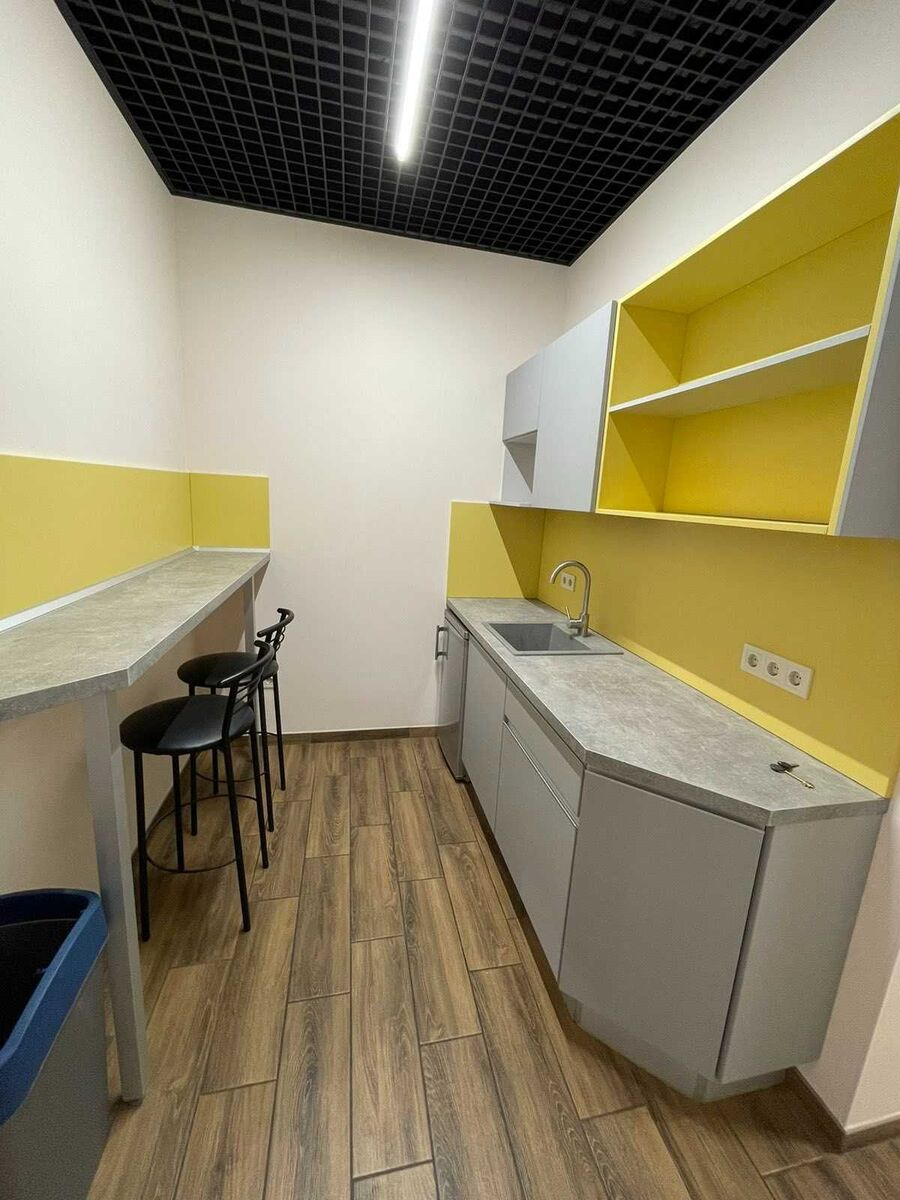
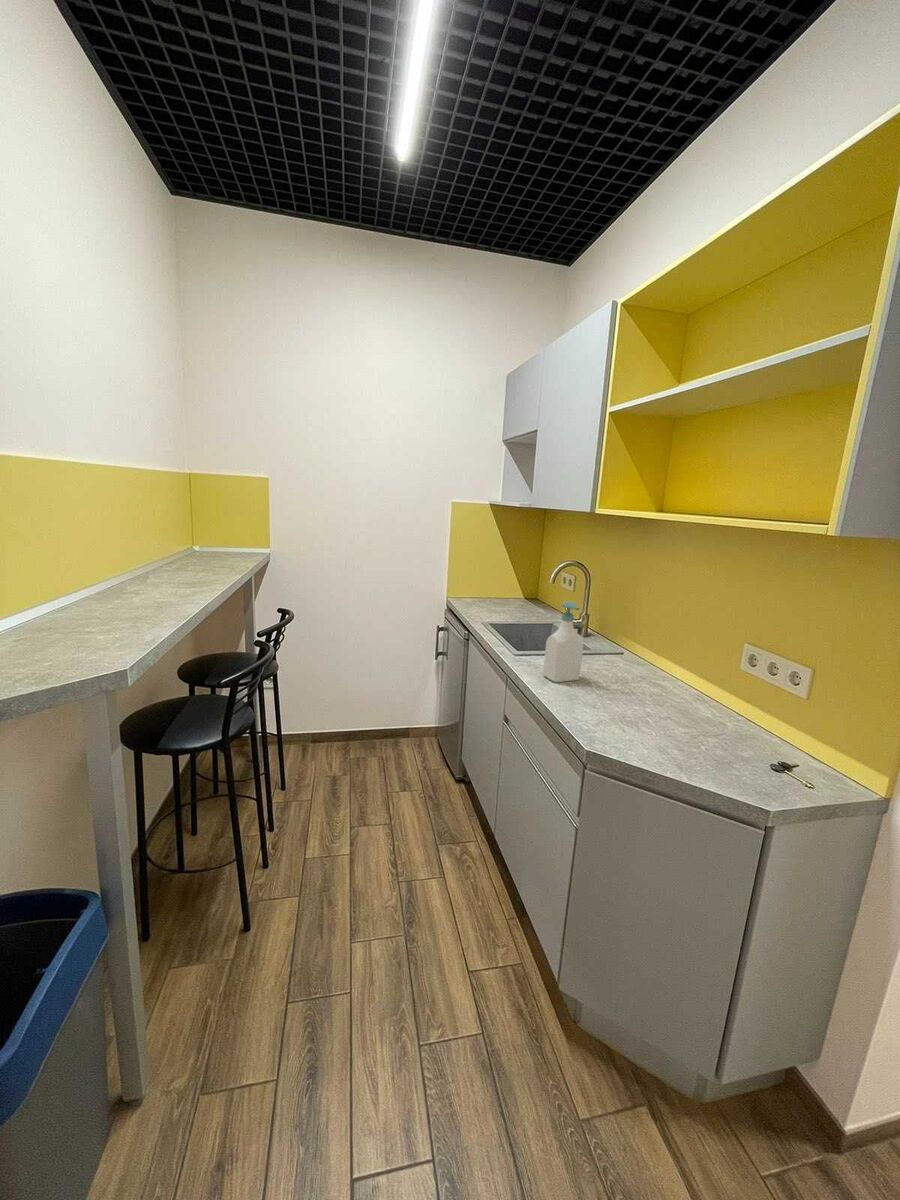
+ soap bottle [542,600,584,683]
